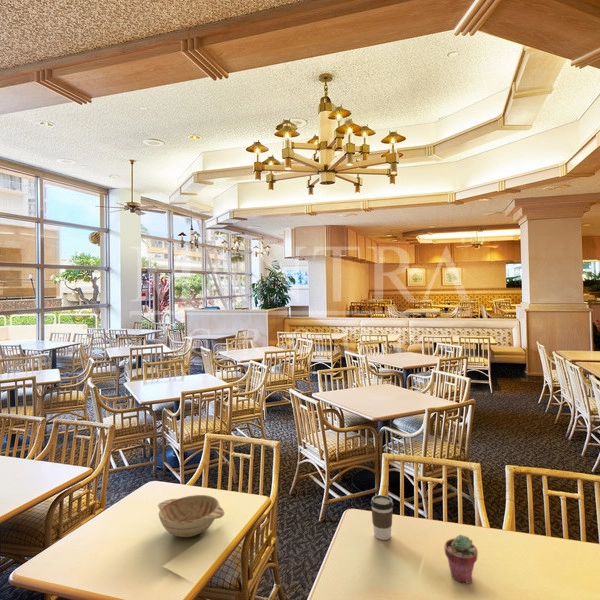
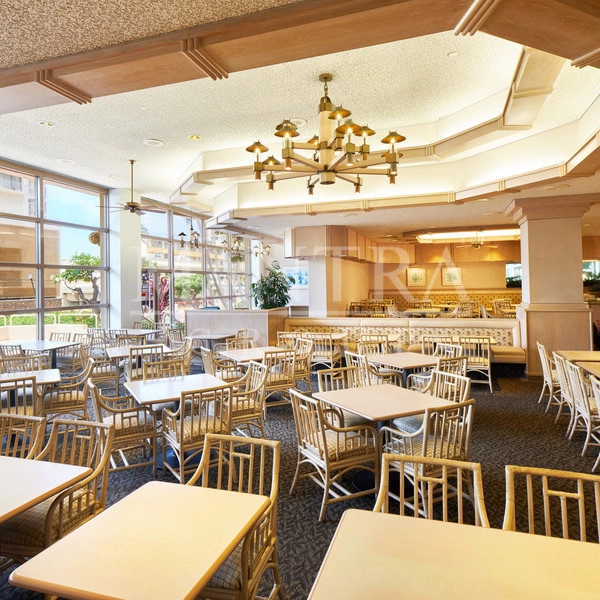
- potted succulent [444,534,479,584]
- decorative bowl [157,494,226,538]
- coffee cup [370,494,394,541]
